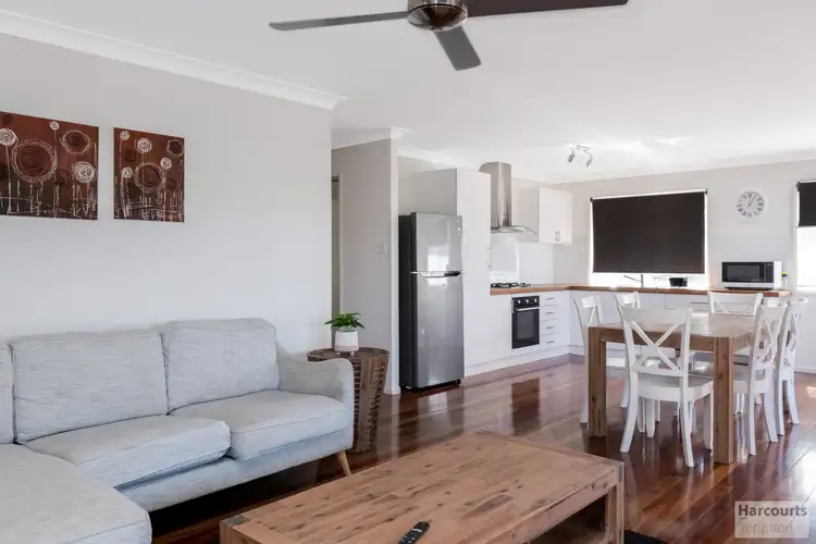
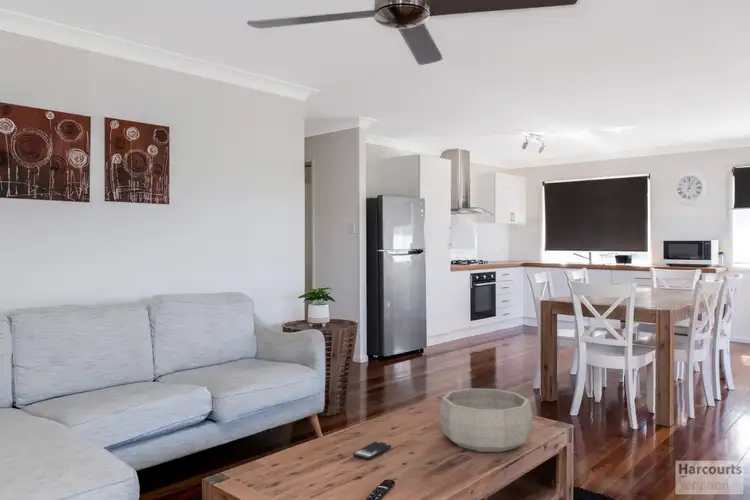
+ smartphone [352,440,392,461]
+ decorative bowl [438,388,533,453]
